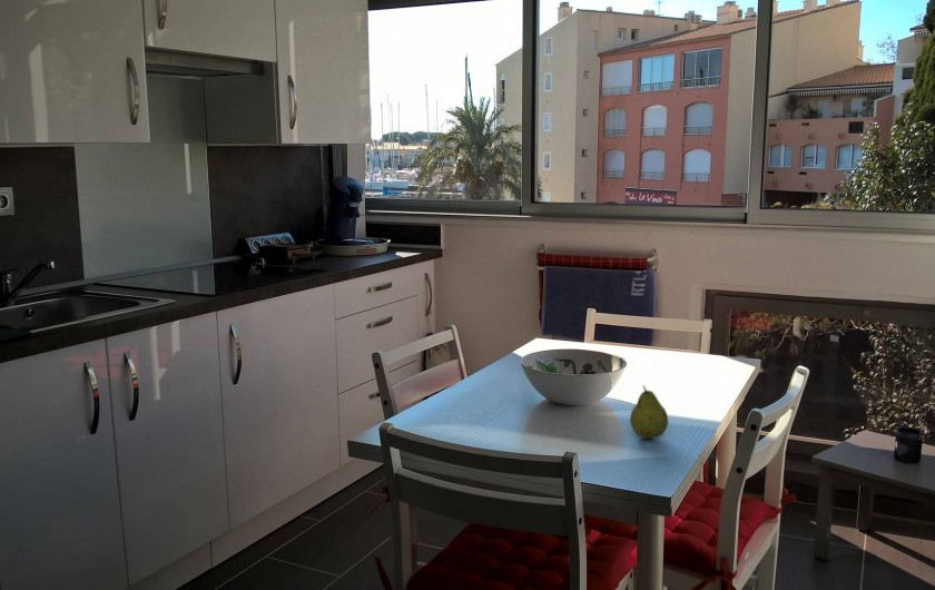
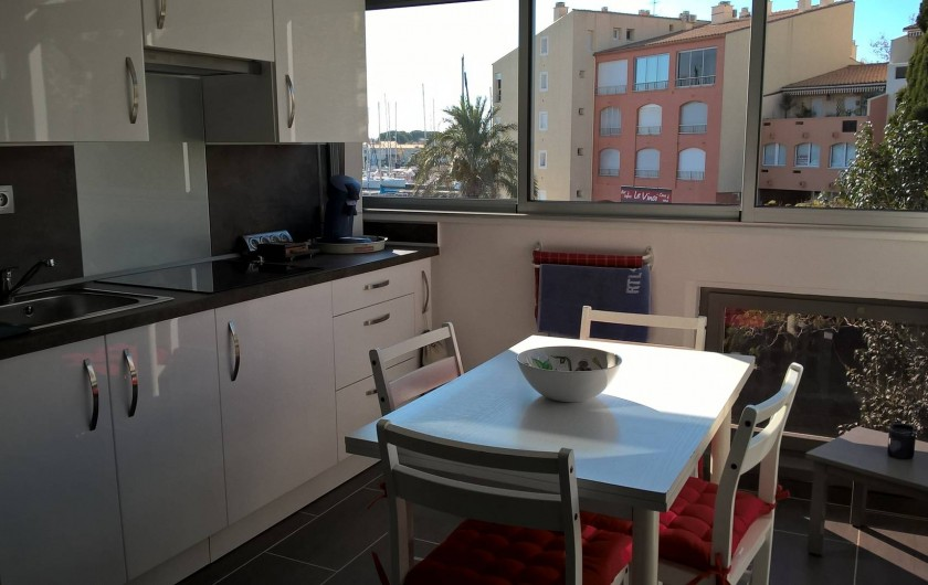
- fruit [629,384,669,440]
